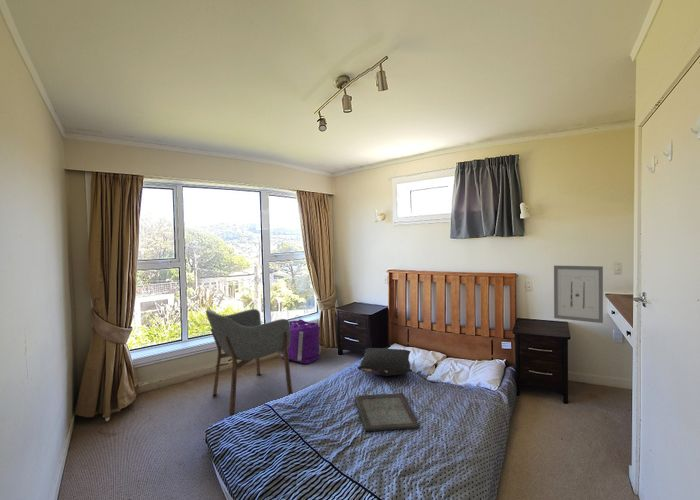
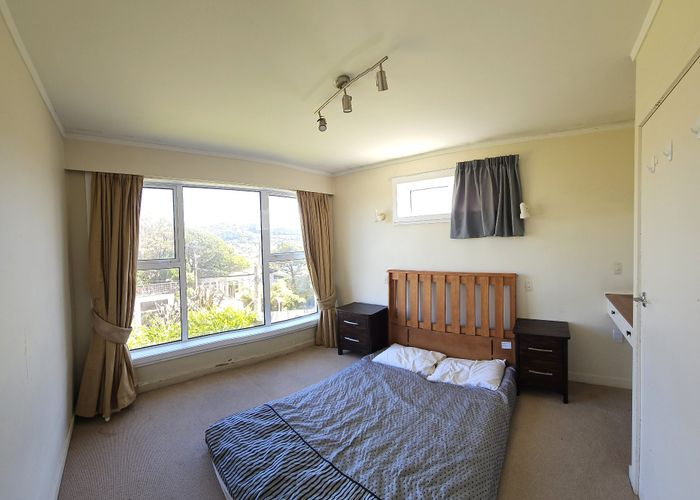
- pillow [357,347,413,377]
- wall art [553,264,604,324]
- backpack [279,318,322,365]
- serving tray [354,392,421,432]
- armchair [205,308,294,415]
